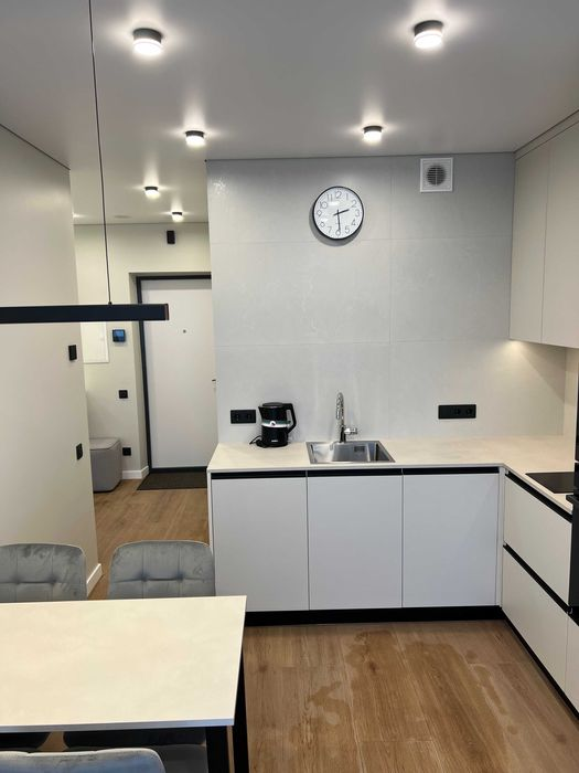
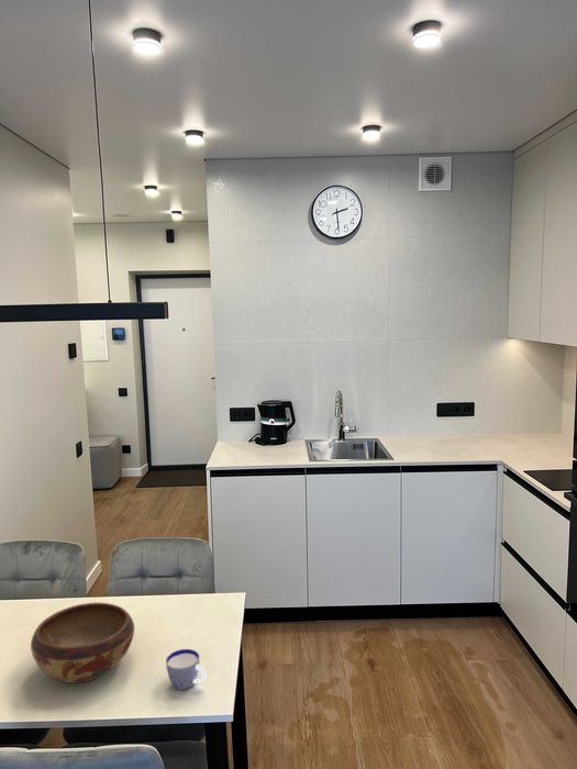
+ cup [165,648,209,691]
+ decorative bowl [30,602,135,684]
